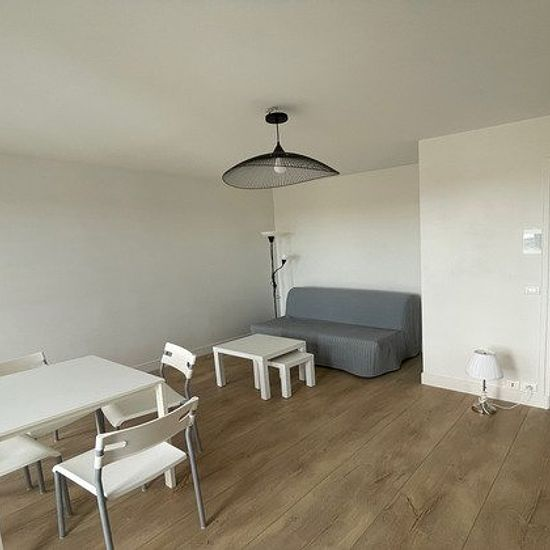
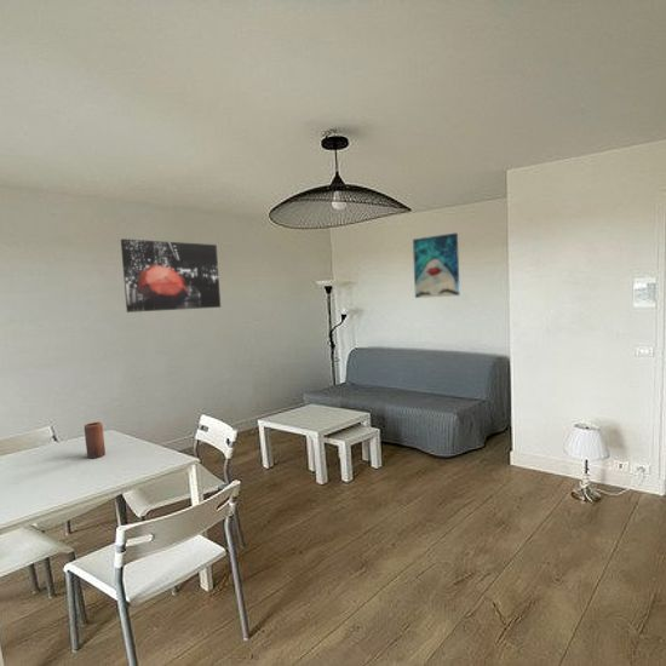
+ candle [84,421,107,459]
+ wall art [120,237,222,314]
+ wall art [412,231,461,299]
